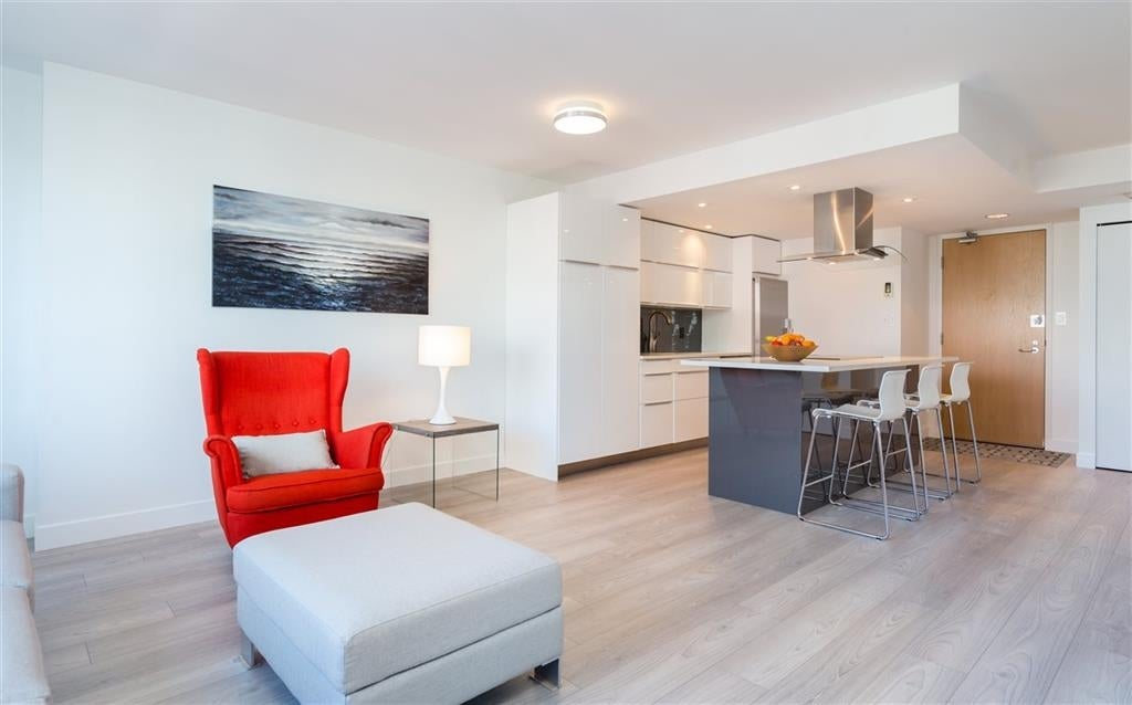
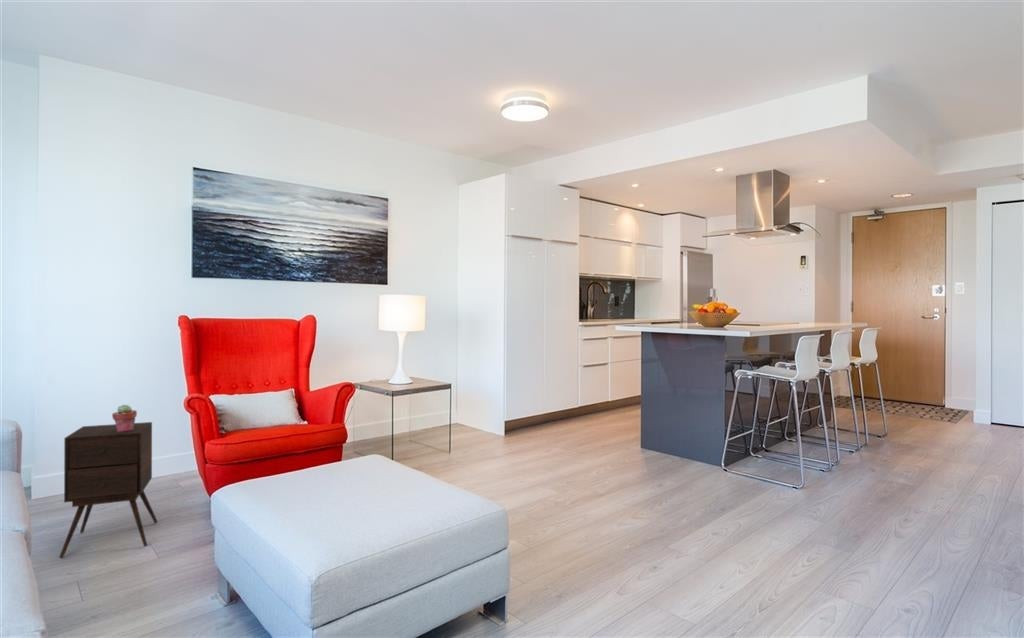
+ potted succulent [111,403,138,432]
+ side table [59,421,158,559]
